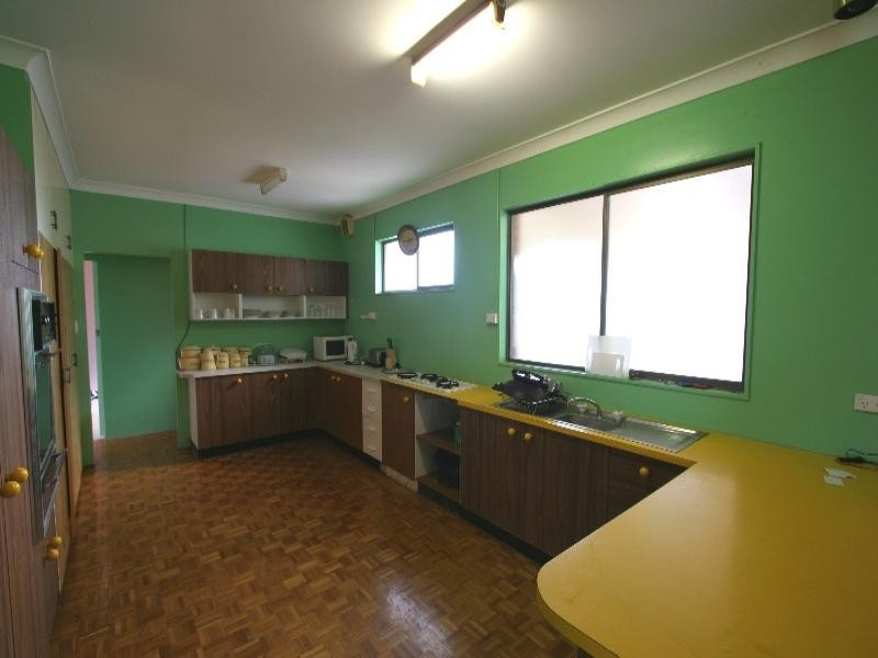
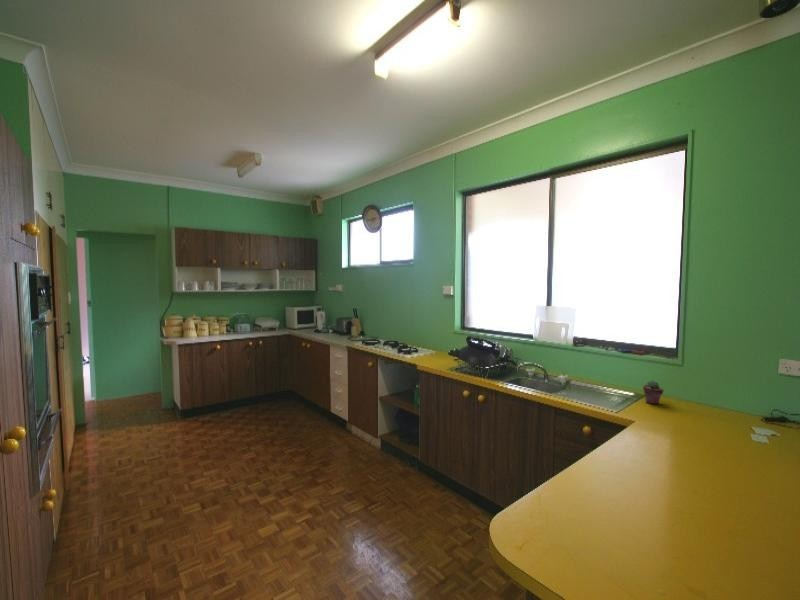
+ potted succulent [642,380,665,405]
